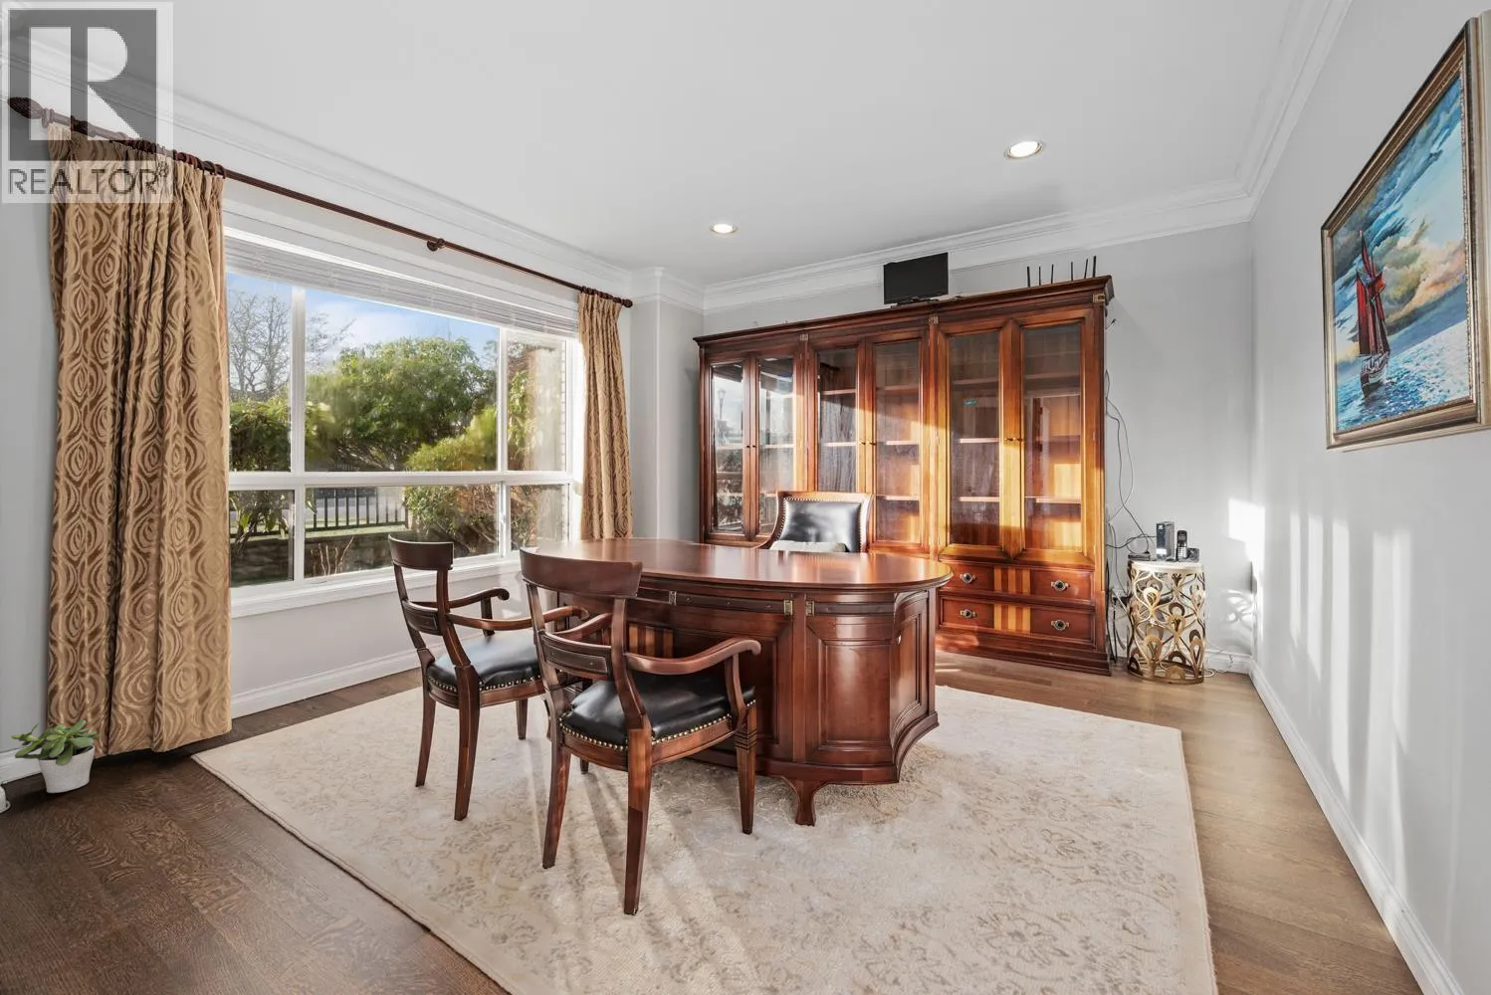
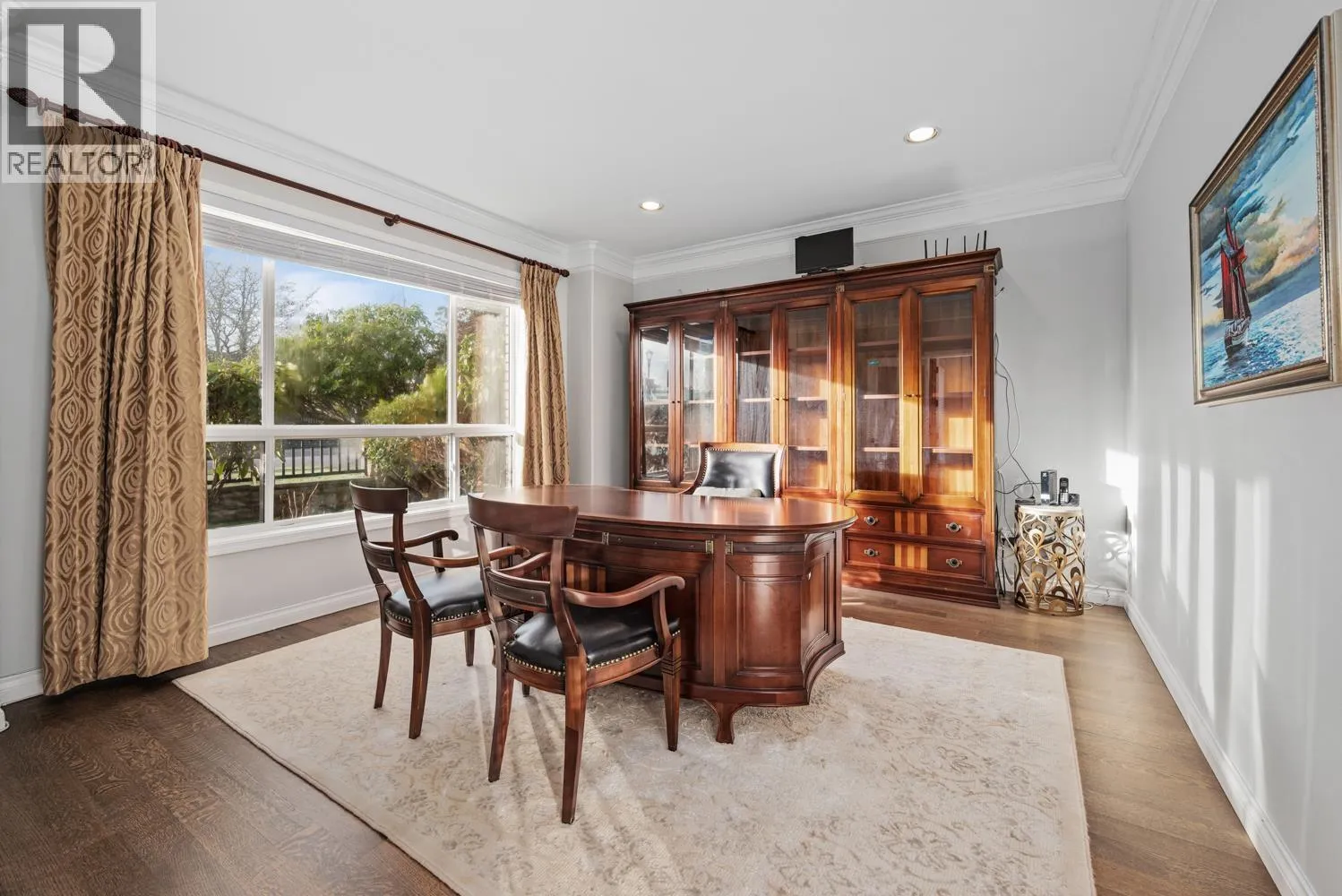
- potted plant [11,718,102,794]
